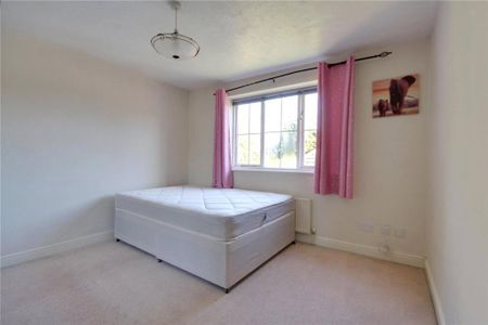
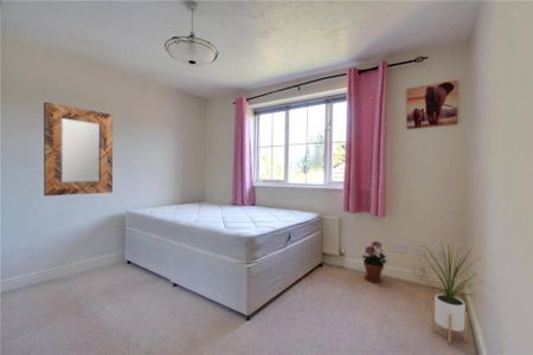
+ house plant [423,237,484,344]
+ home mirror [43,102,114,198]
+ potted plant [361,240,388,284]
